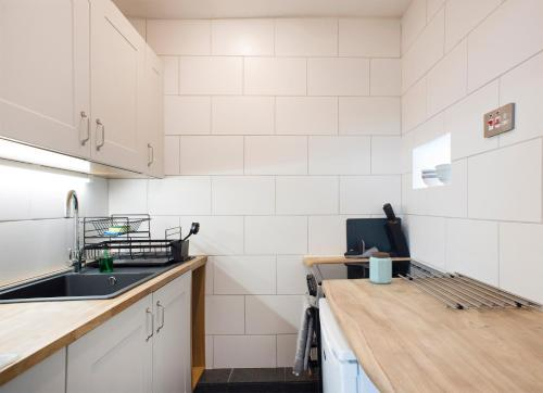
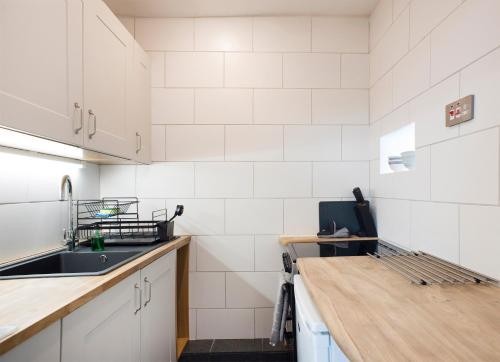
- peanut butter [368,251,393,286]
